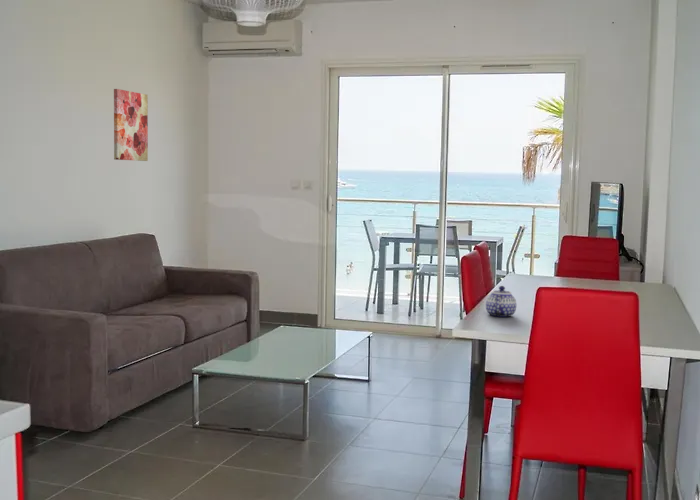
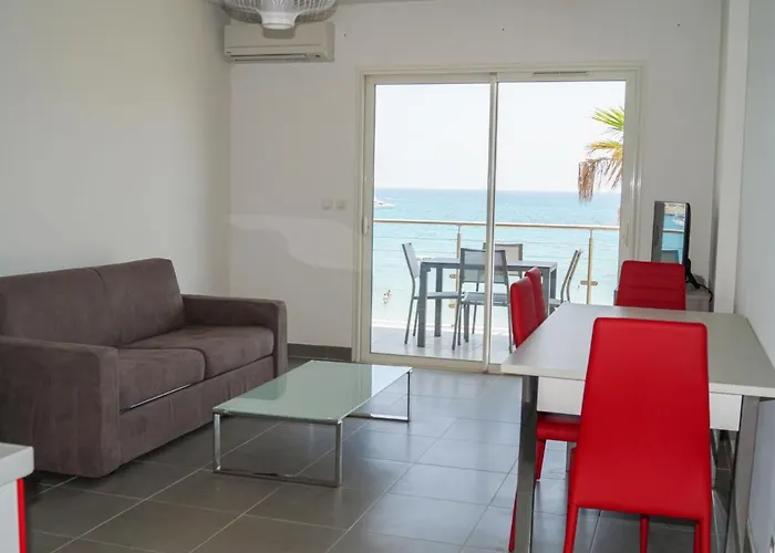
- wall art [113,88,149,162]
- teapot [485,285,517,318]
